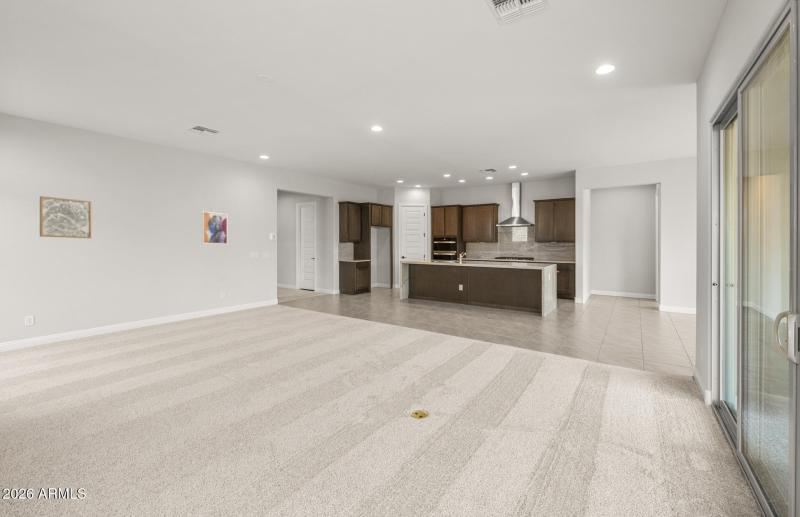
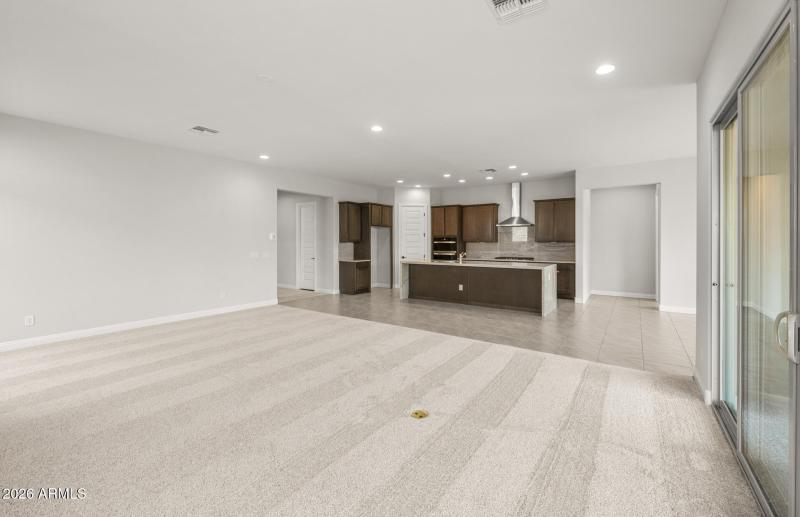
- wall art [39,195,92,239]
- wall art [201,211,228,245]
